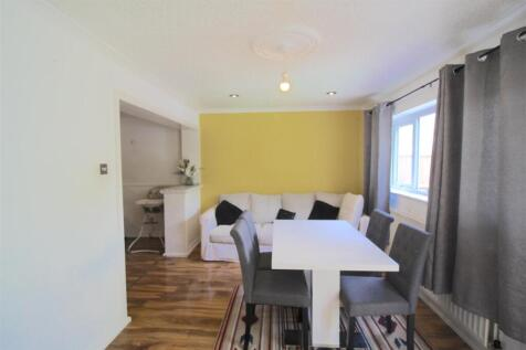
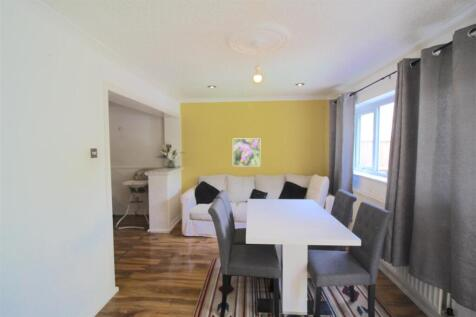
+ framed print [232,138,261,167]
